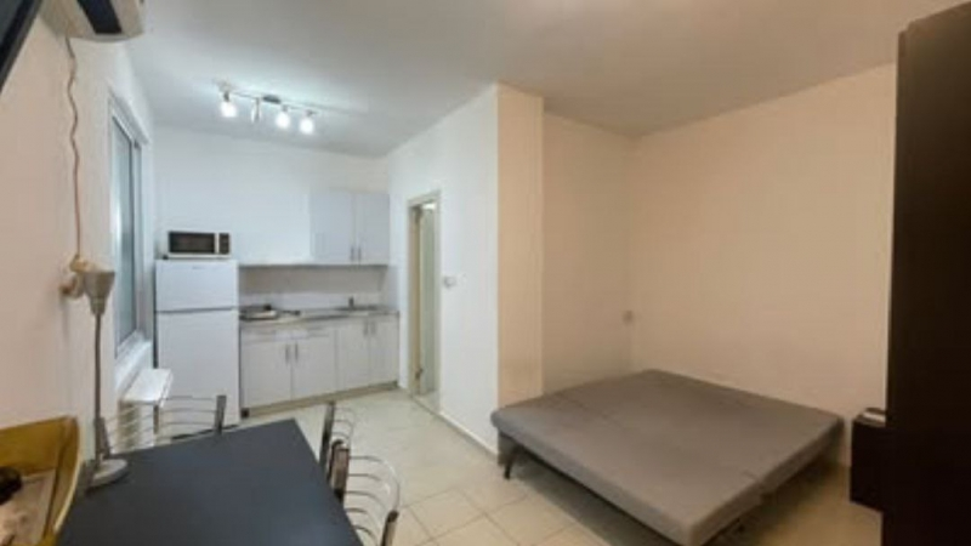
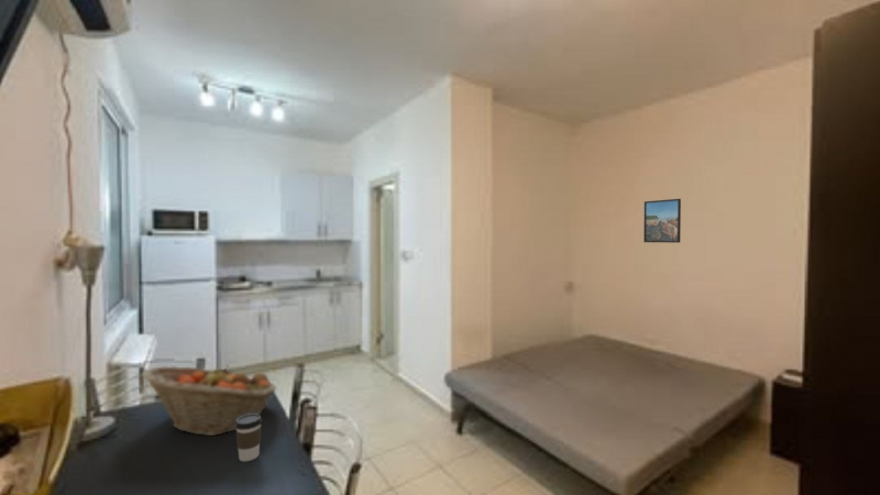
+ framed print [642,198,682,244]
+ coffee cup [234,414,263,463]
+ fruit basket [141,364,277,437]
